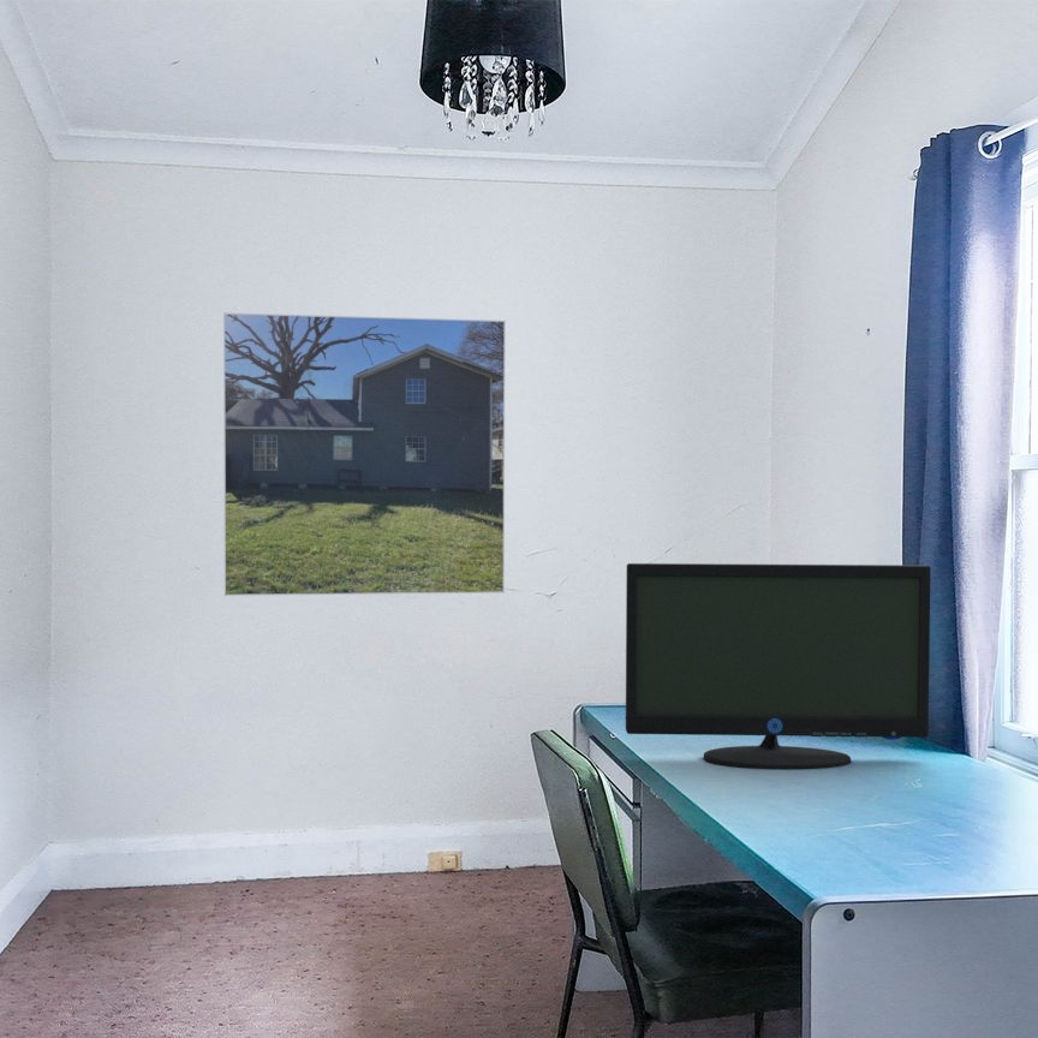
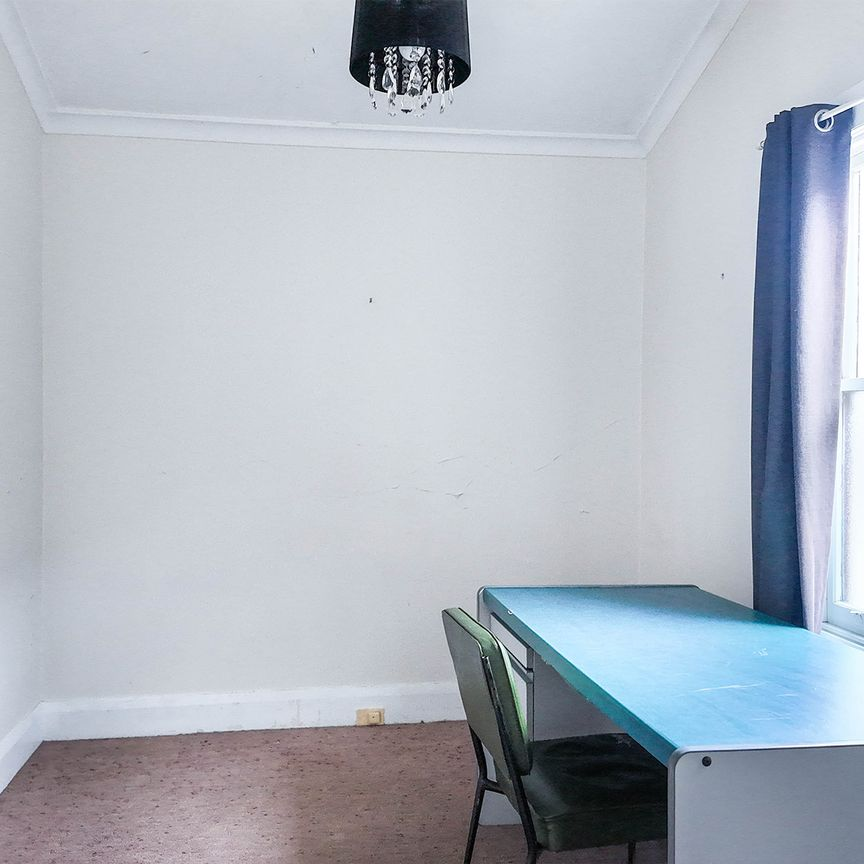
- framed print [222,312,506,597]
- monitor [625,562,932,771]
